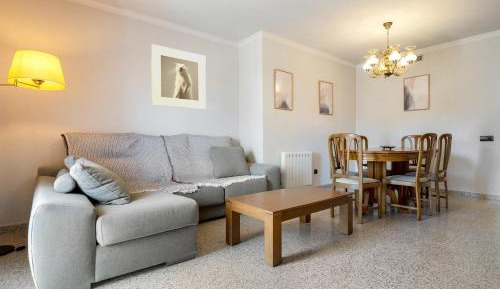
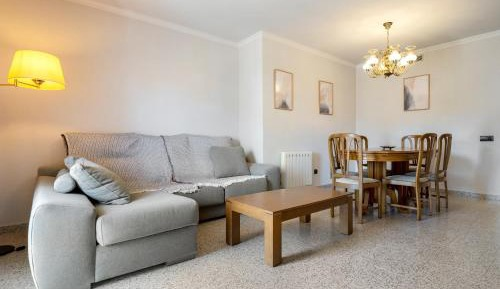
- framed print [150,43,207,110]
